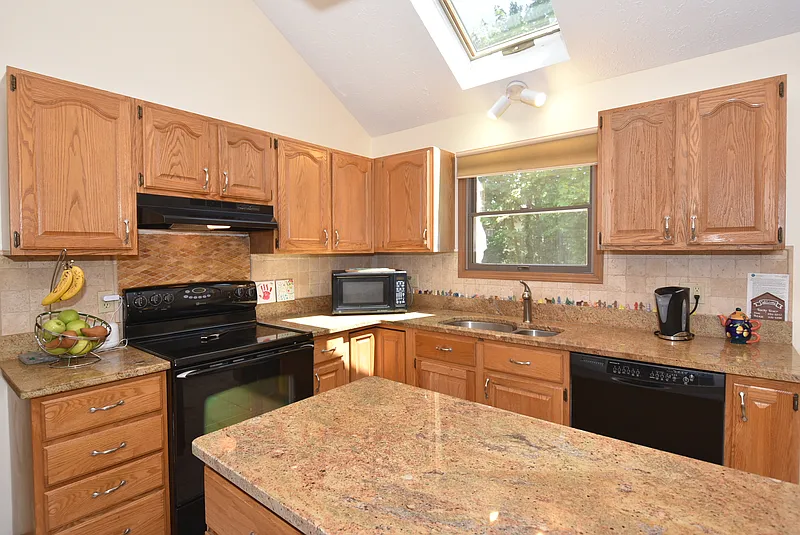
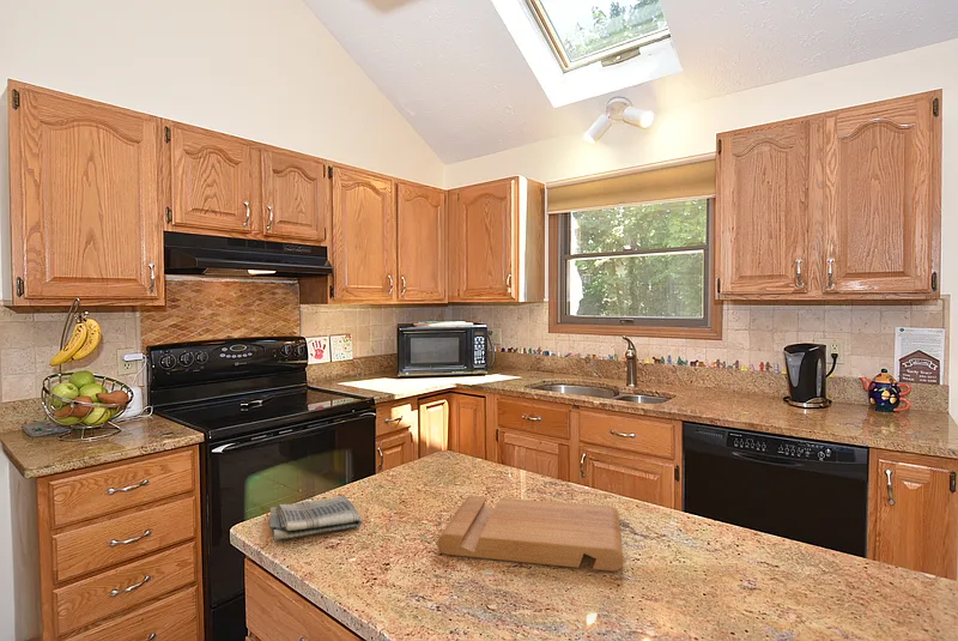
+ cutting board [436,495,624,573]
+ dish towel [268,495,363,542]
